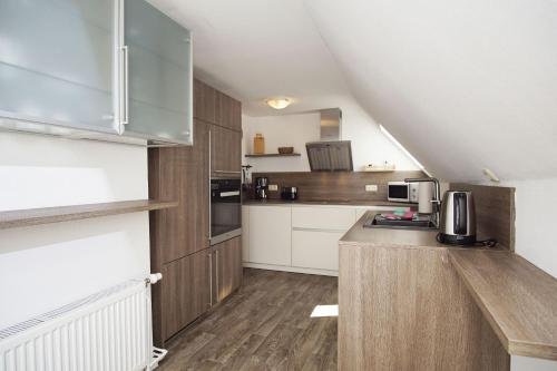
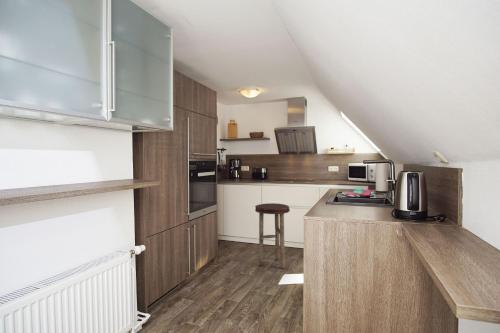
+ stool [254,202,291,269]
